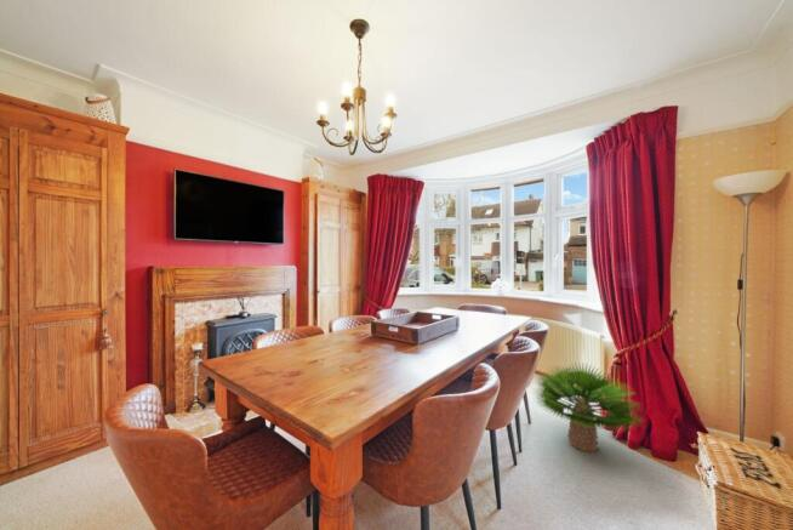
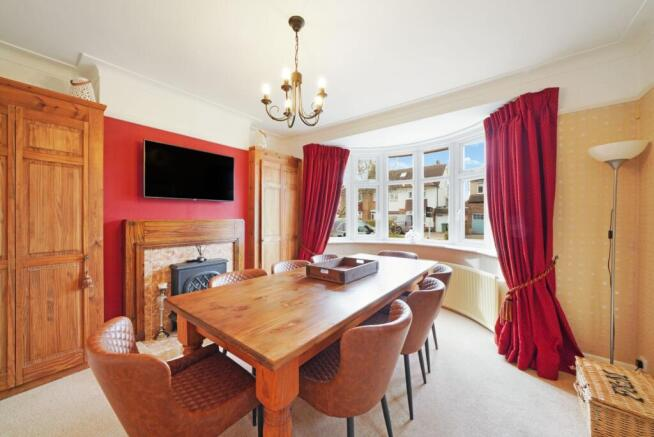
- potted plant [531,360,645,452]
